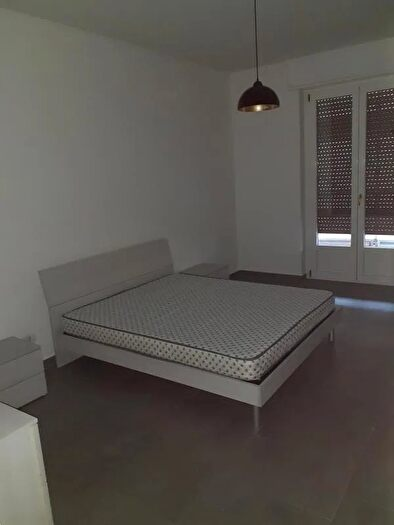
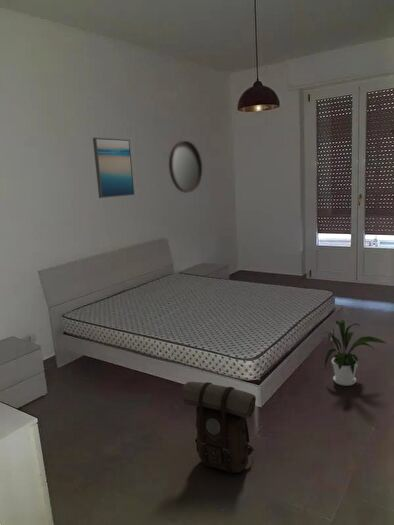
+ wall art [92,137,135,199]
+ house plant [322,319,388,387]
+ backpack [180,381,257,474]
+ home mirror [168,140,203,194]
